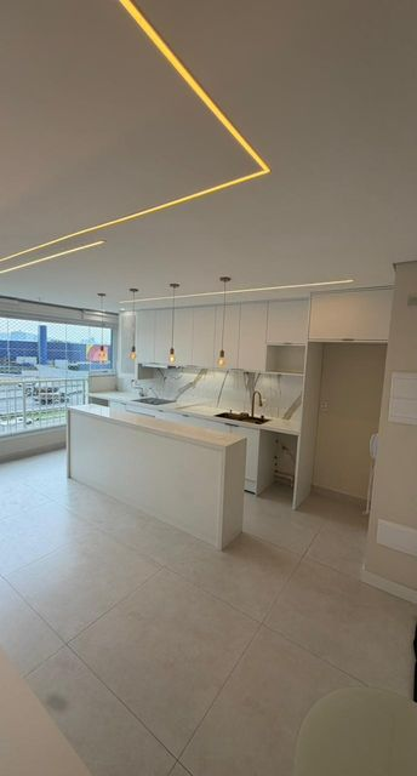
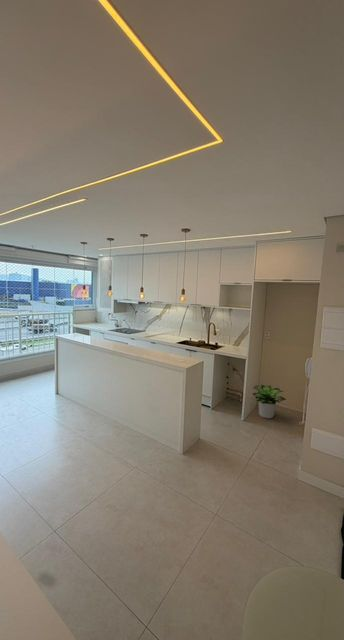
+ potted plant [252,384,288,420]
